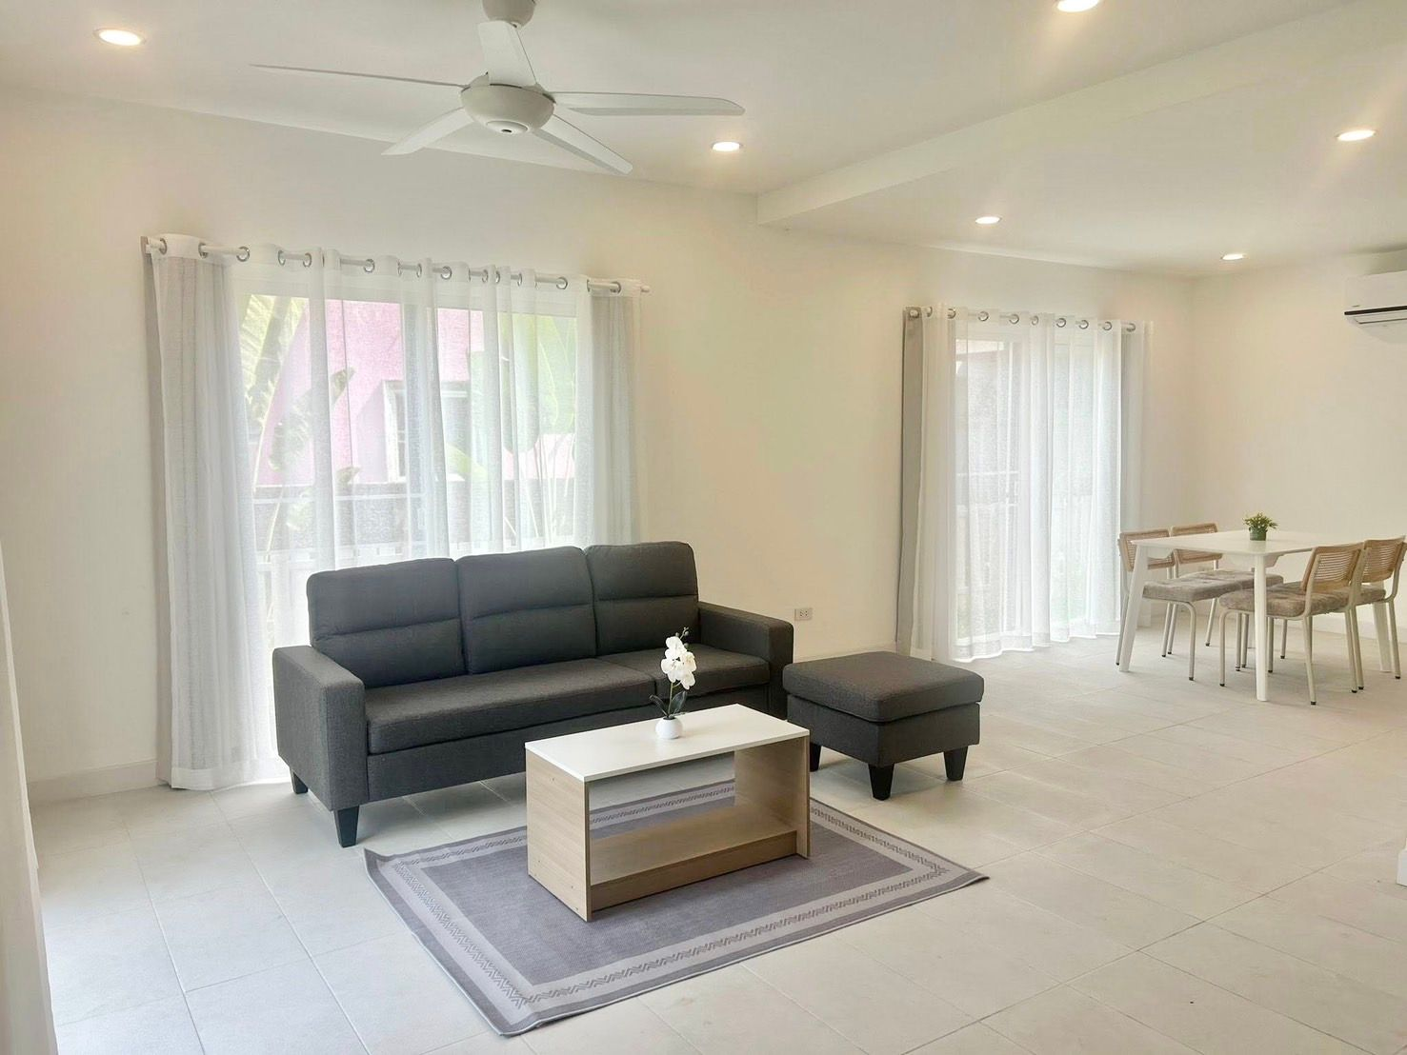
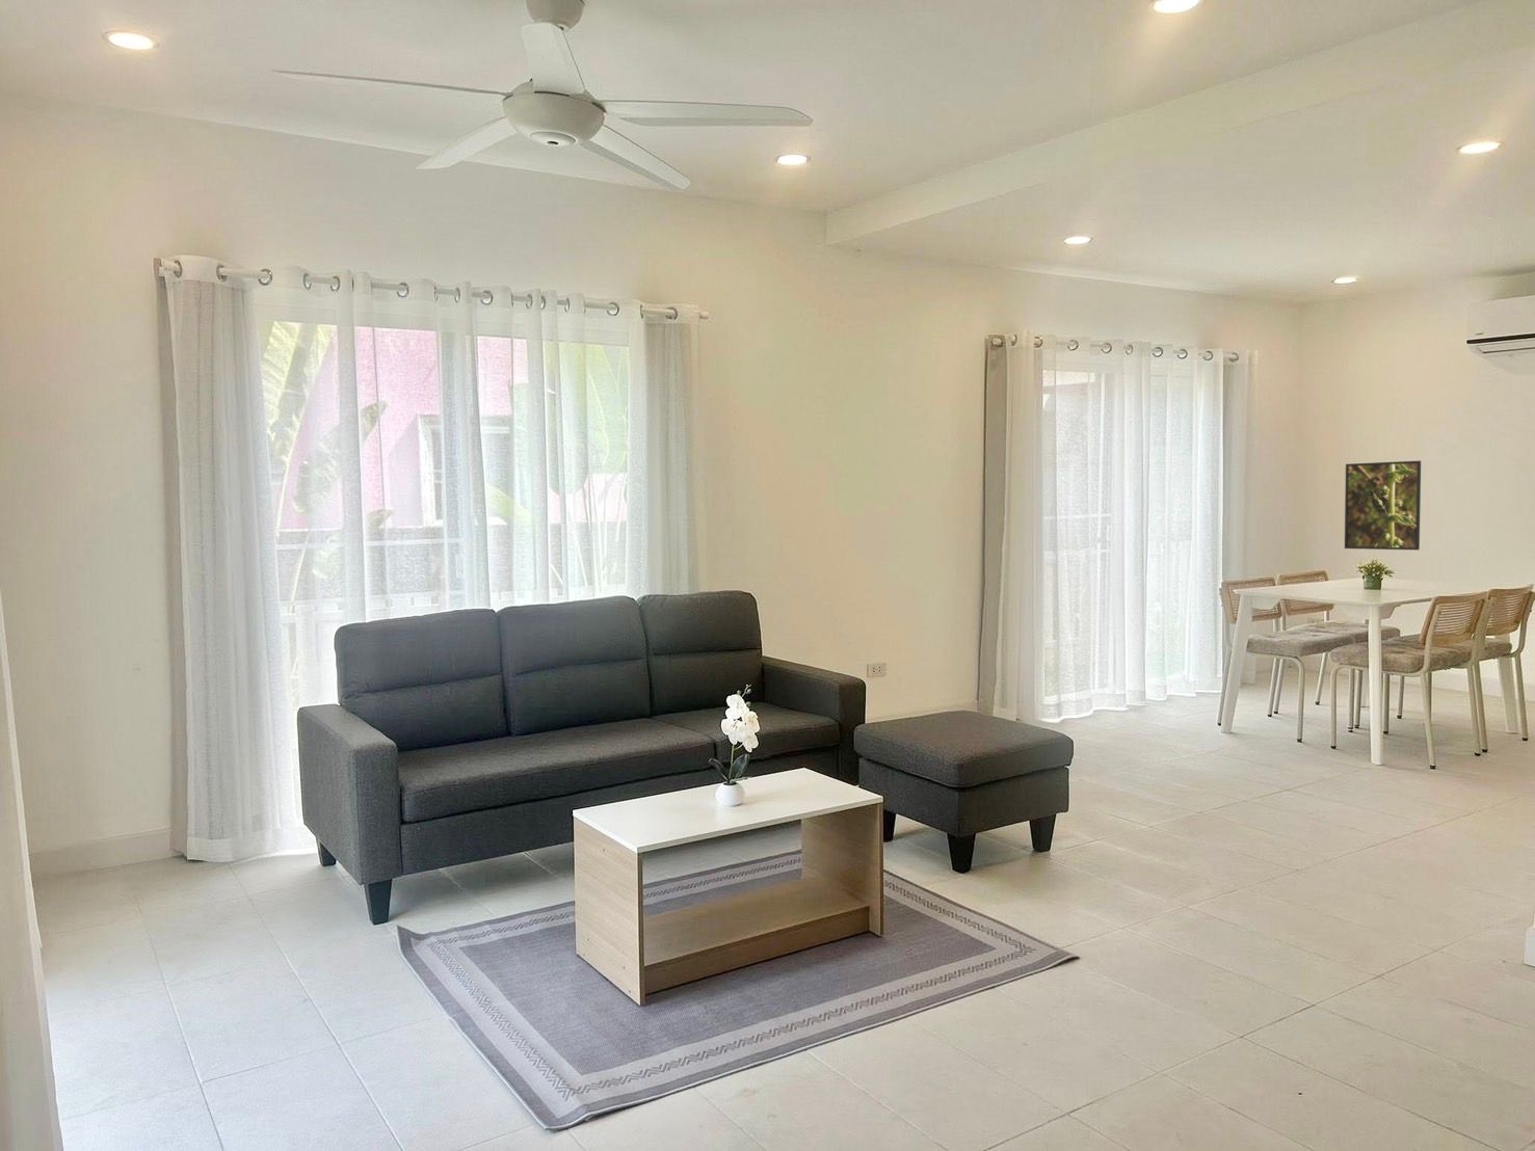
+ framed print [1344,461,1421,550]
